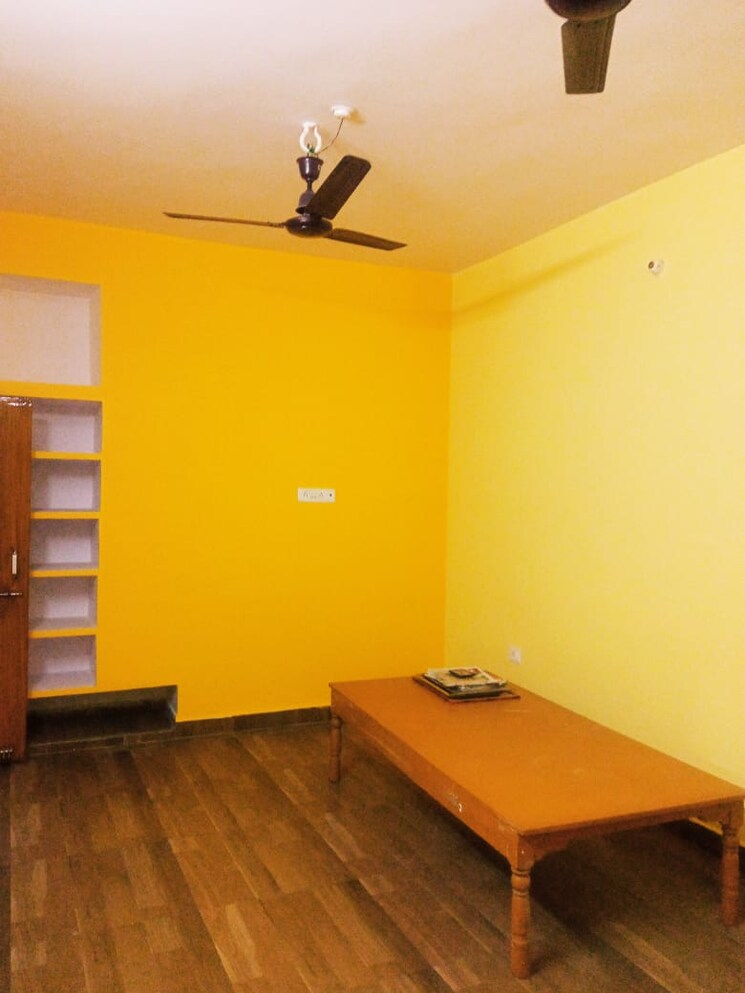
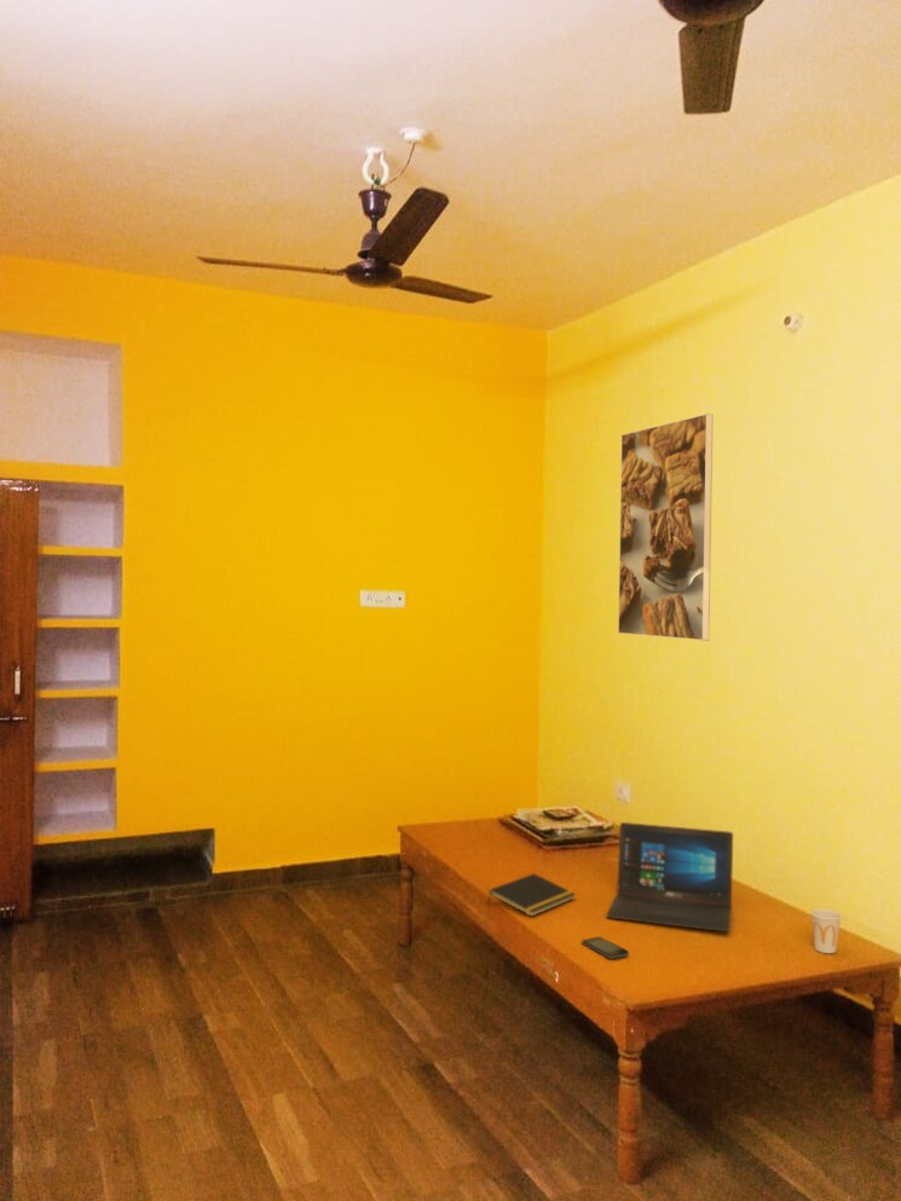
+ cup [809,908,843,954]
+ notepad [487,872,577,918]
+ laptop [606,821,734,932]
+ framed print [617,412,715,642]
+ smartphone [582,936,630,960]
